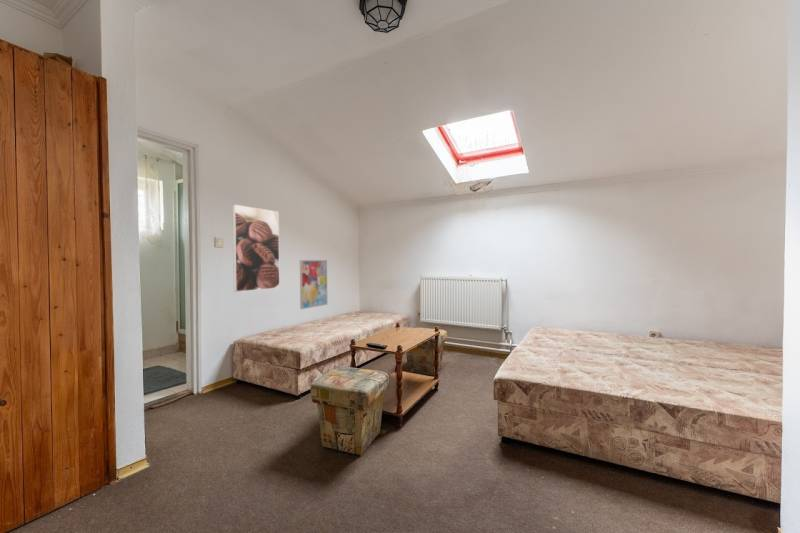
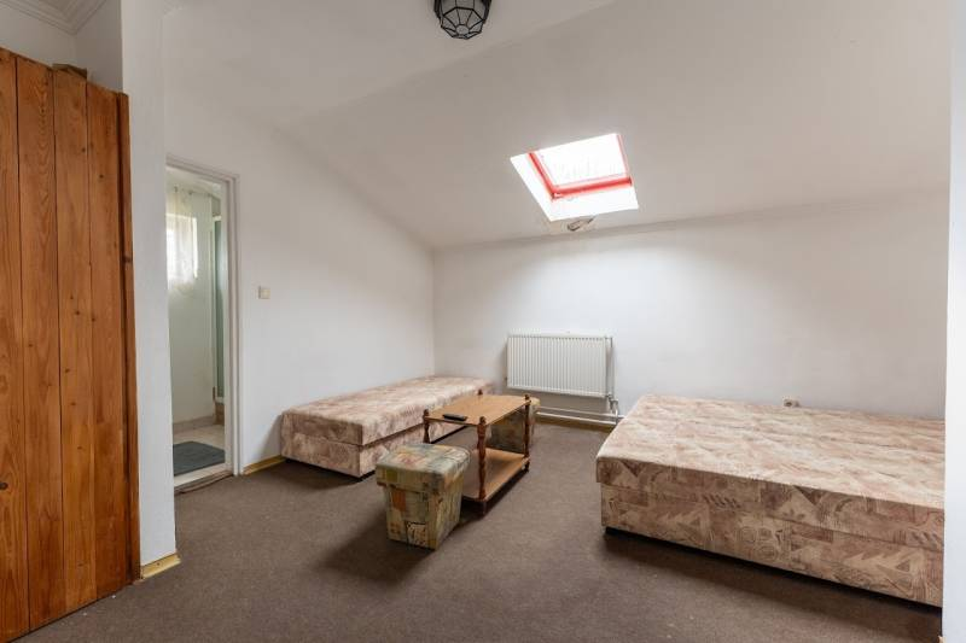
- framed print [232,204,281,293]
- wall art [299,259,328,310]
